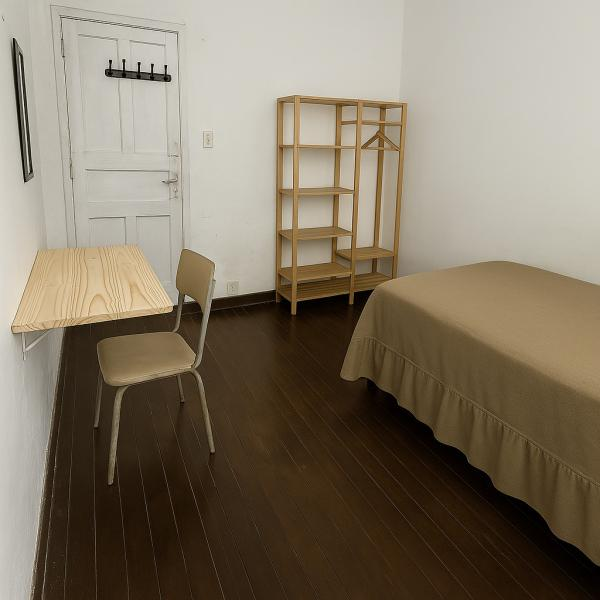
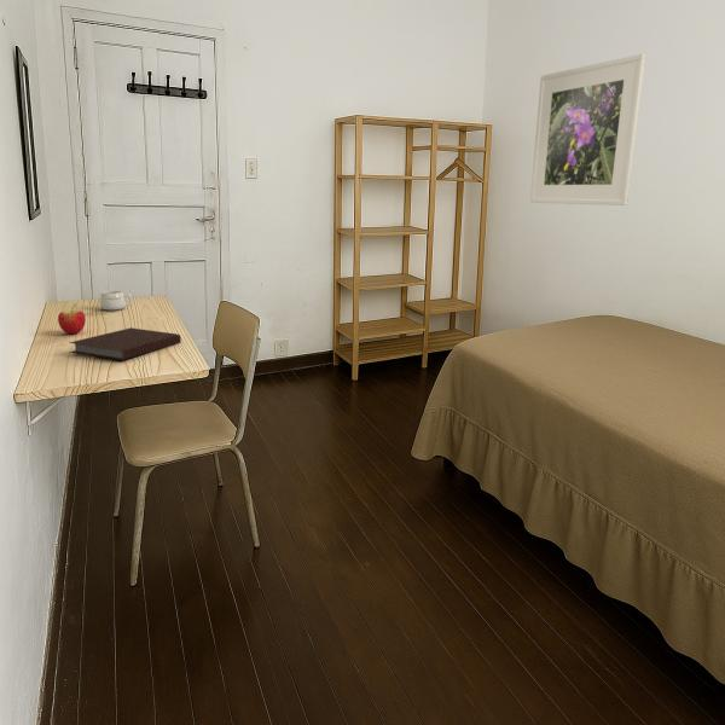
+ notebook [68,327,182,361]
+ mug [99,290,133,312]
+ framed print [529,52,646,207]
+ apple [57,302,87,335]
